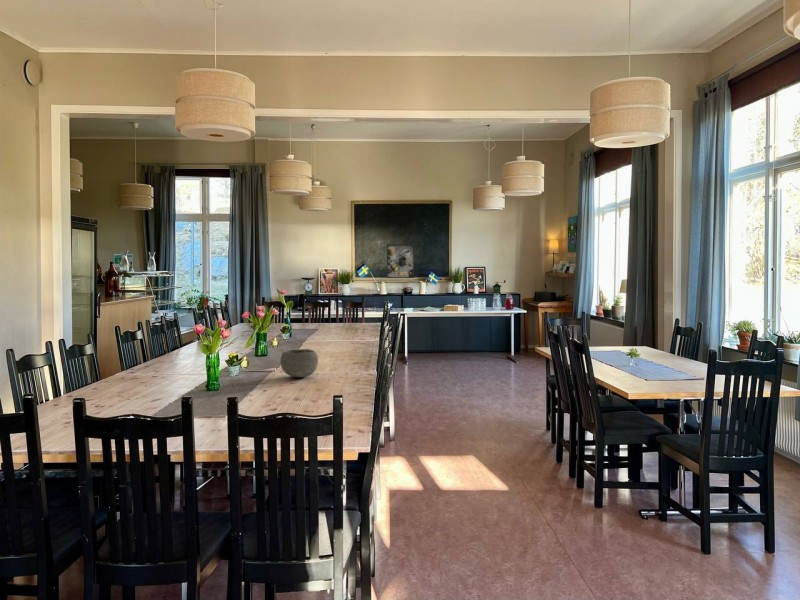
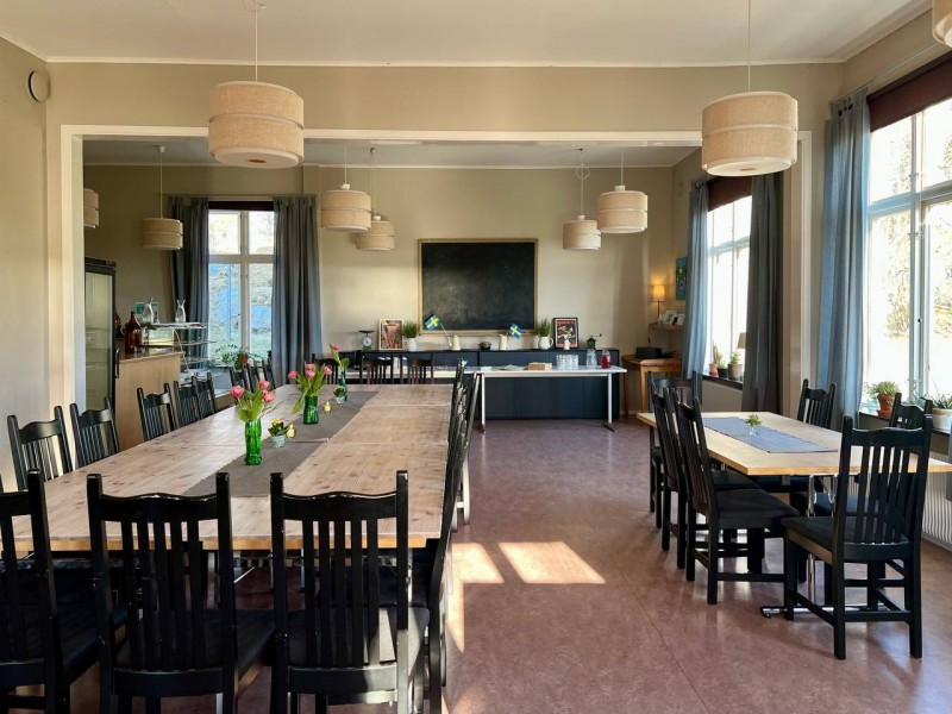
- bowl [279,348,319,378]
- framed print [386,244,415,279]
